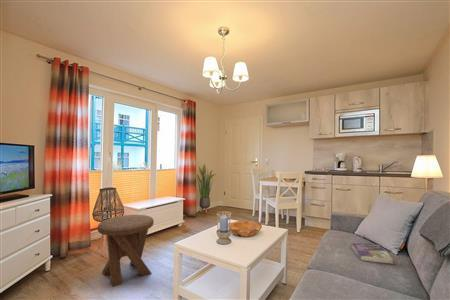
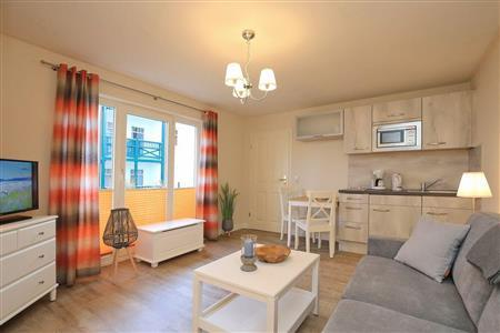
- book [350,242,395,265]
- music stool [97,214,155,288]
